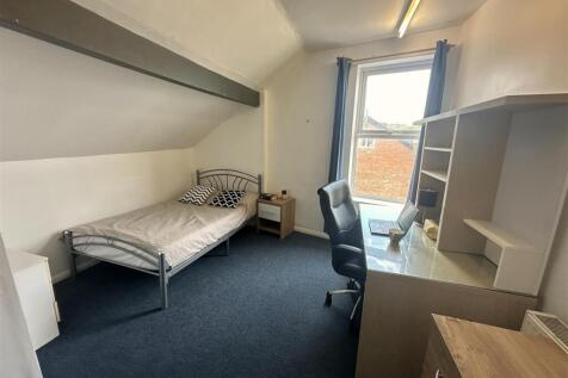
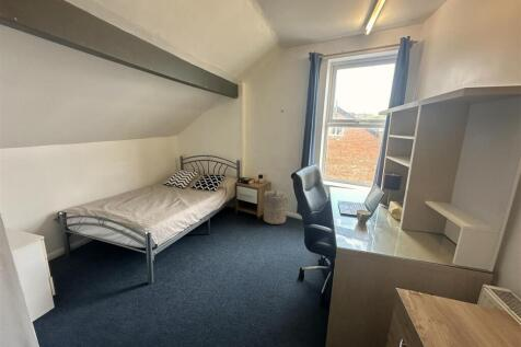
+ laundry hamper [262,189,289,225]
